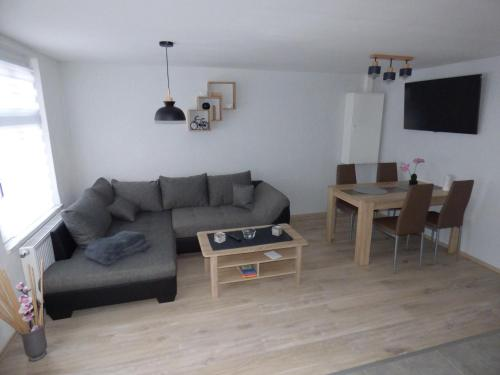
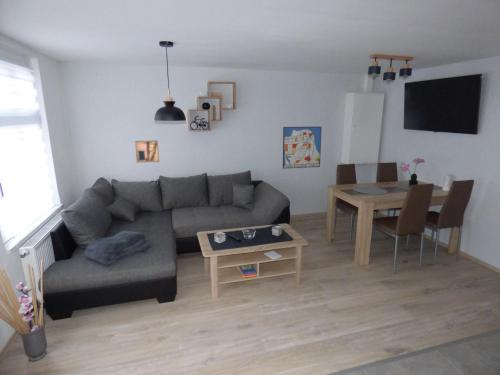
+ wall art [134,139,160,164]
+ wall art [282,126,323,170]
